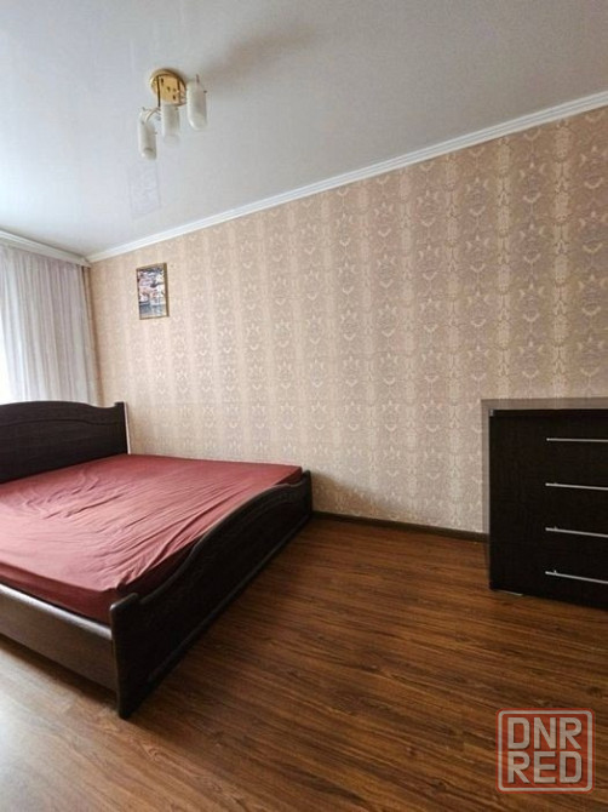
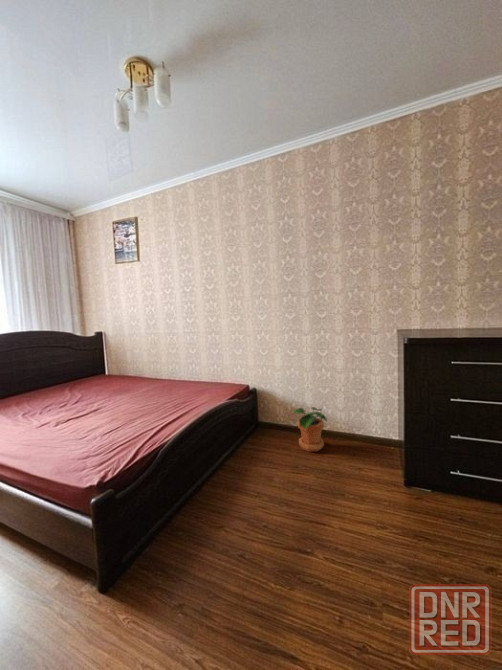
+ potted plant [292,406,328,453]
